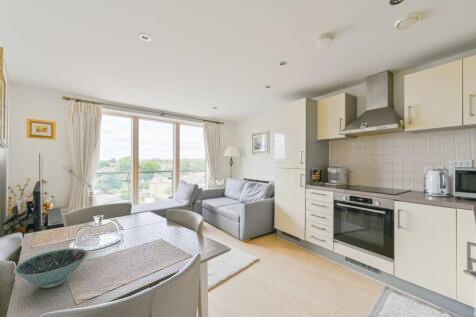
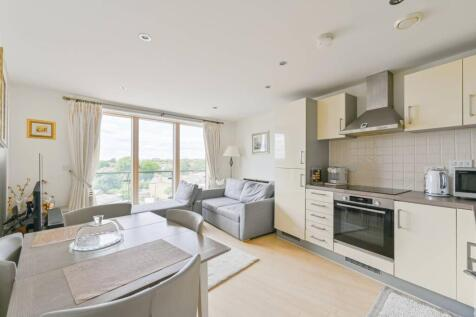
- bowl [13,247,89,289]
